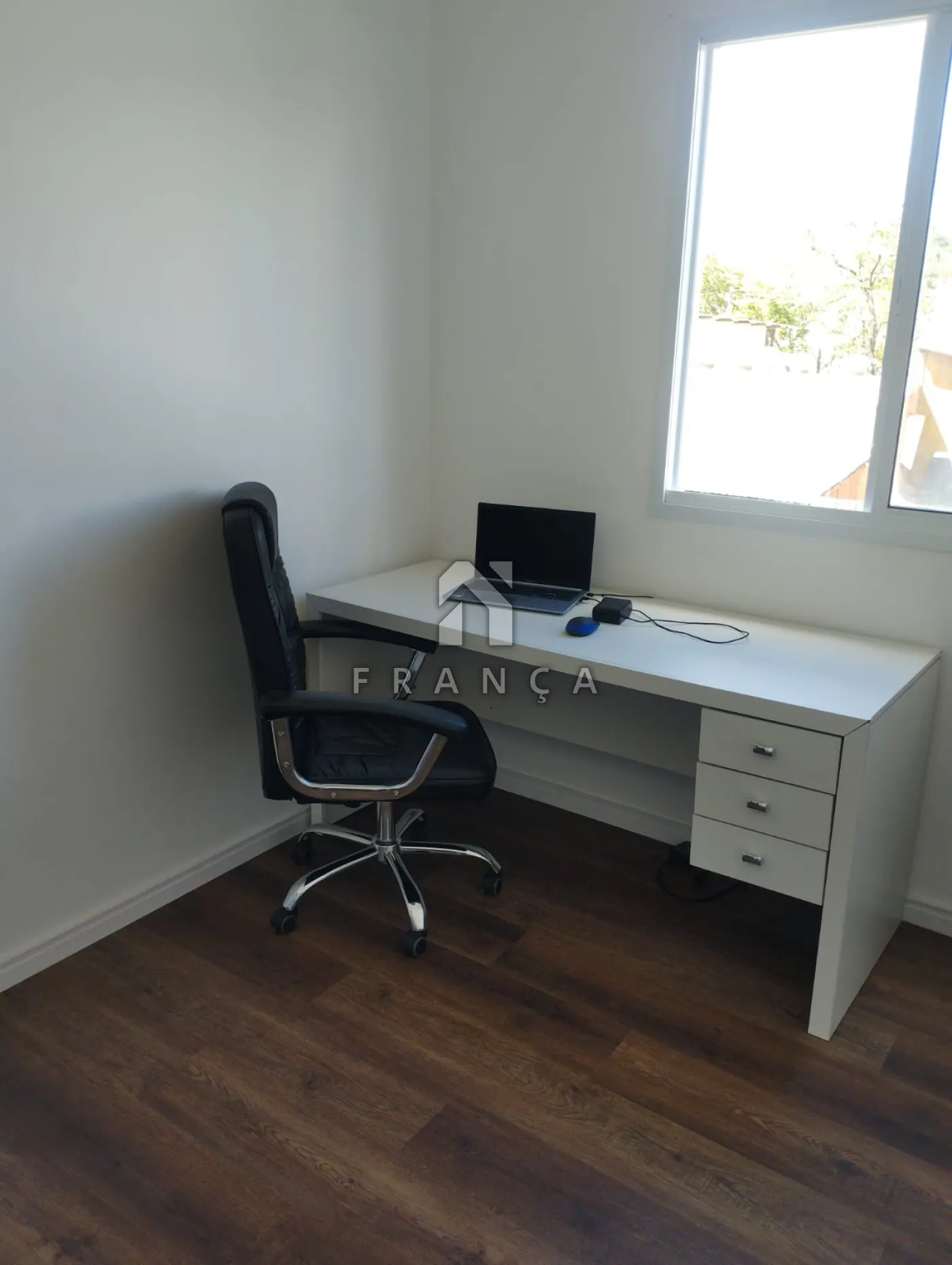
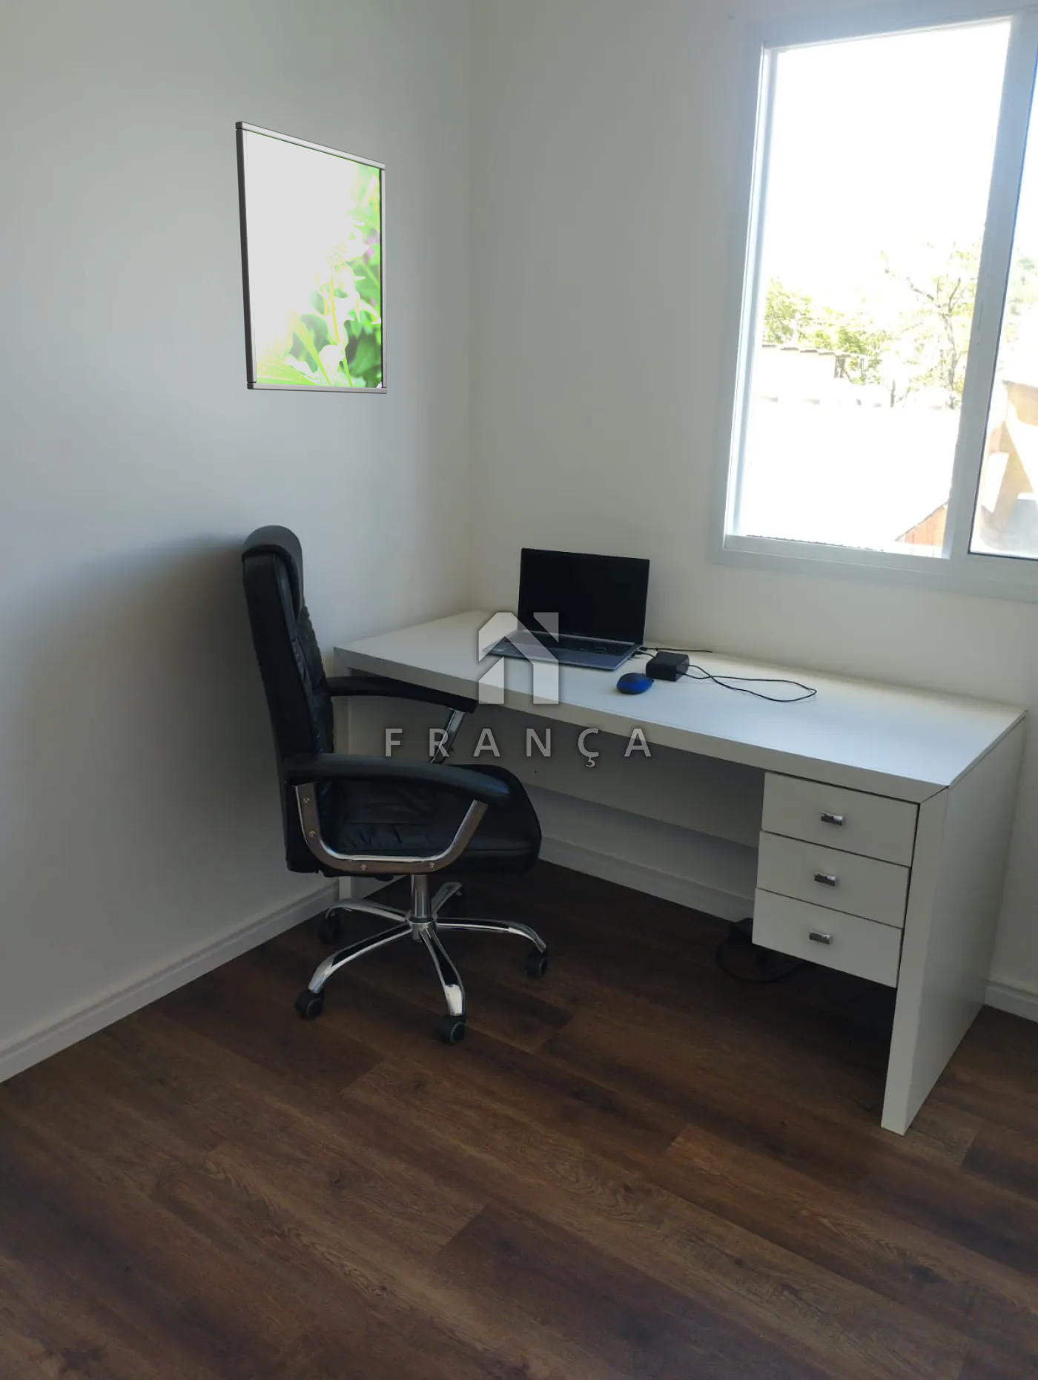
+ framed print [234,120,388,395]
